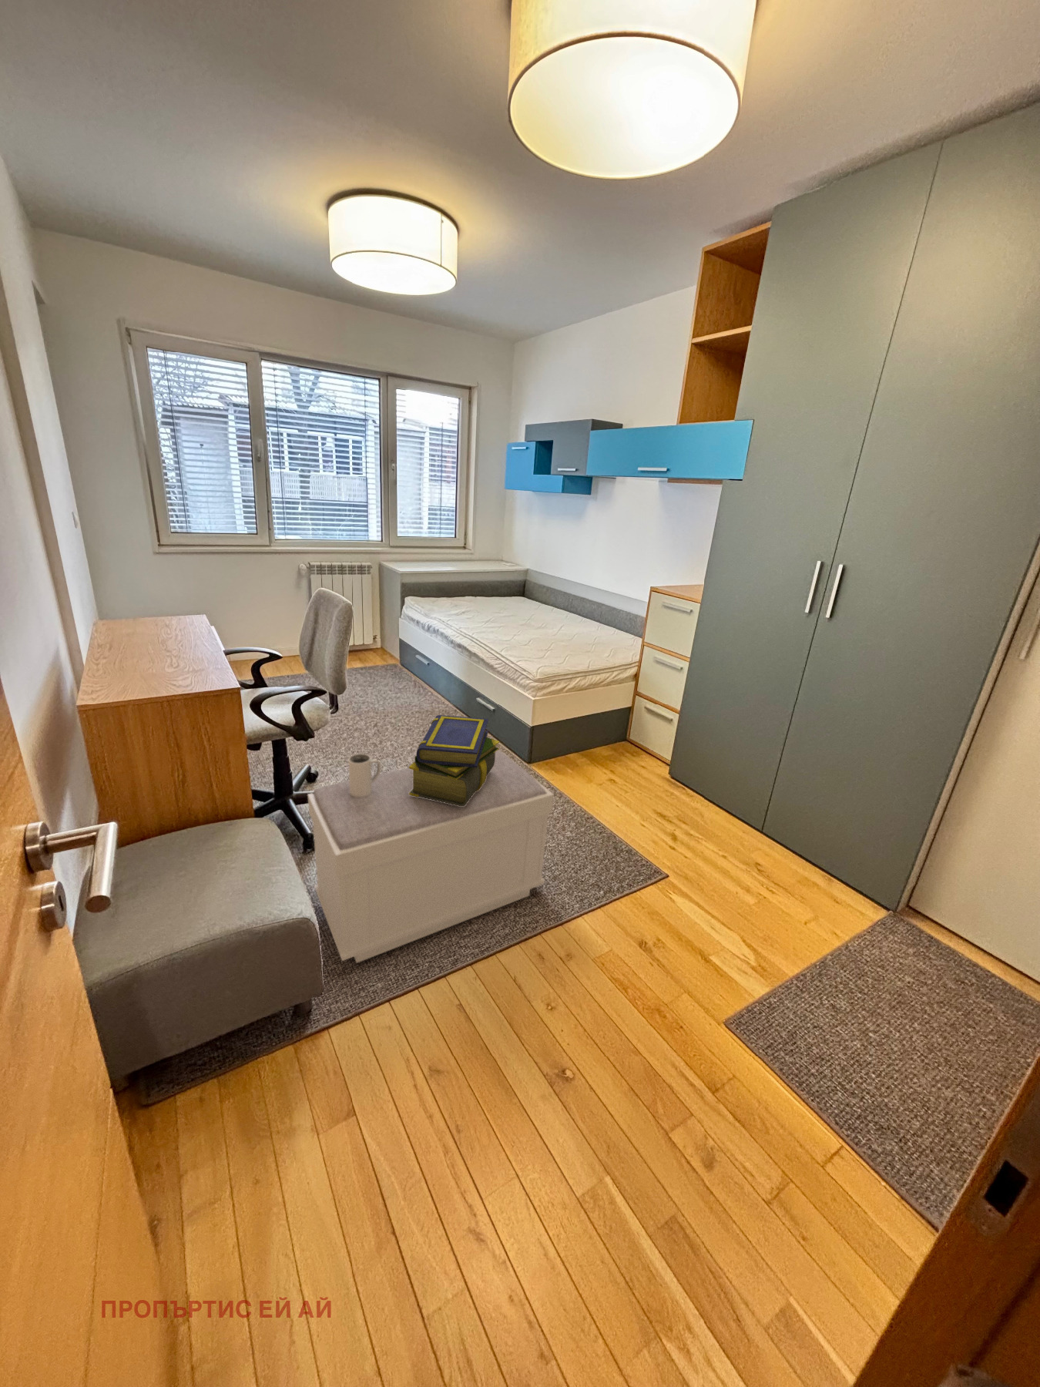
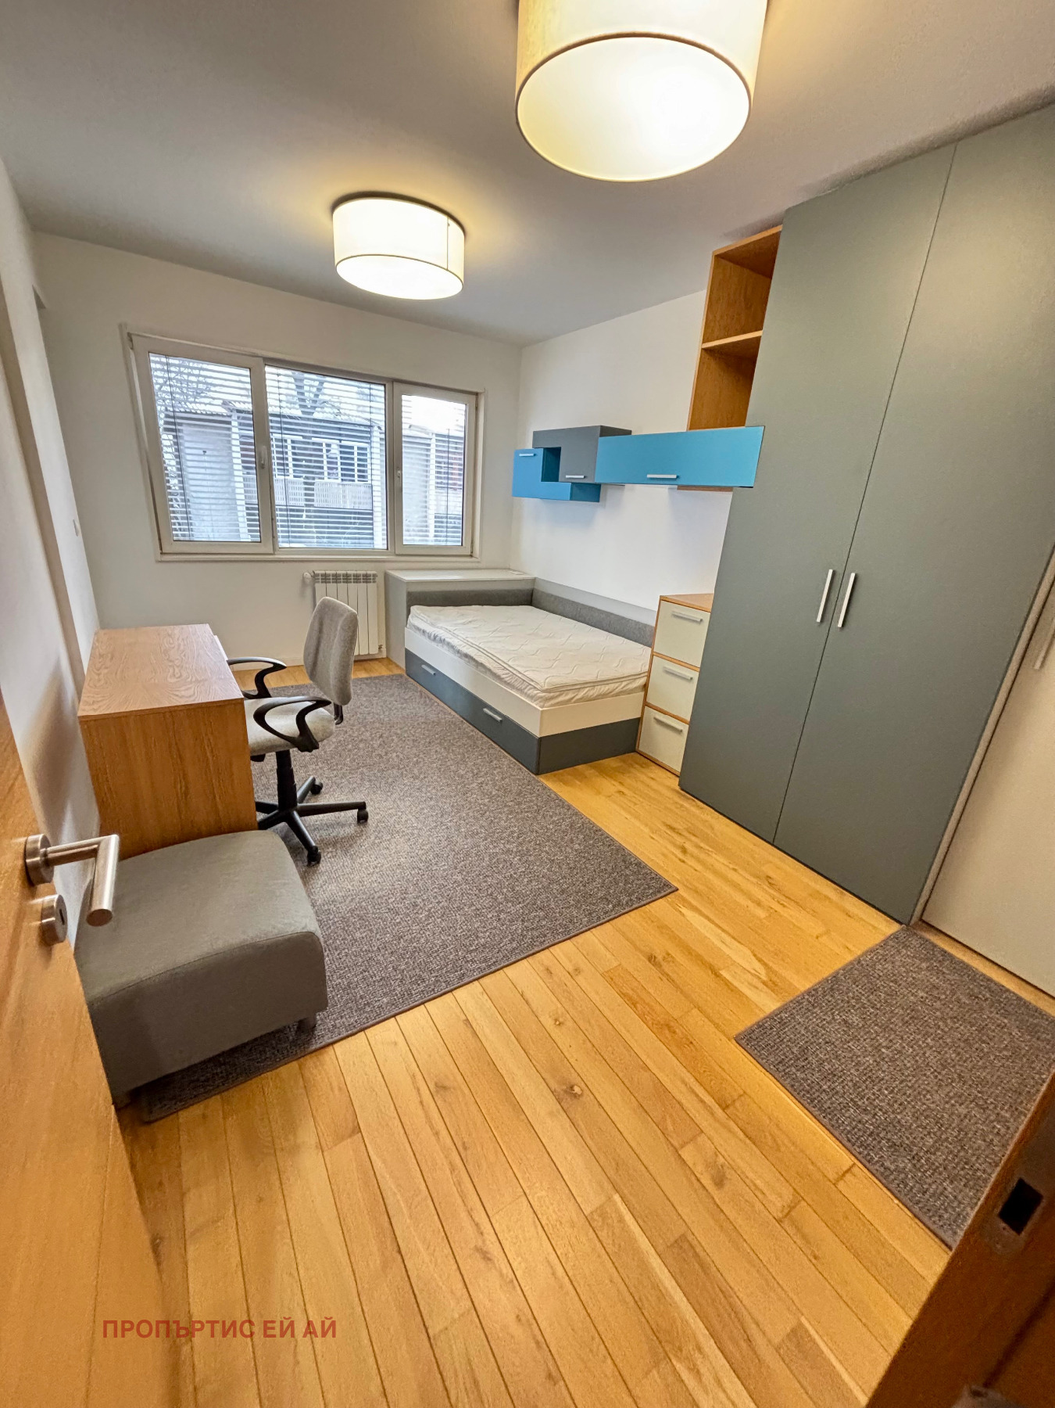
- bench [307,750,555,964]
- stack of books [409,714,500,806]
- mug [347,752,381,797]
